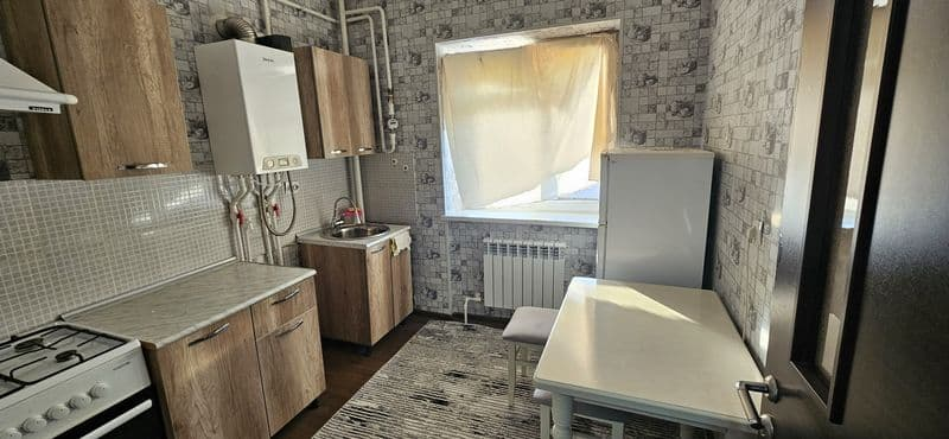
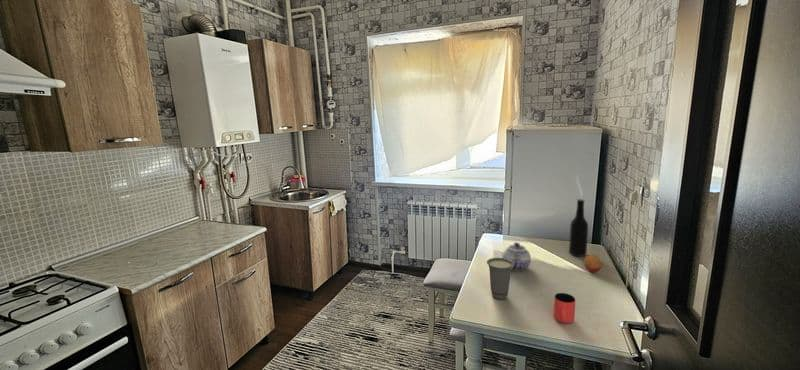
+ teapot [502,241,532,272]
+ cup [486,257,514,301]
+ cup [553,292,576,324]
+ bottle [568,198,589,257]
+ fruit [583,254,604,273]
